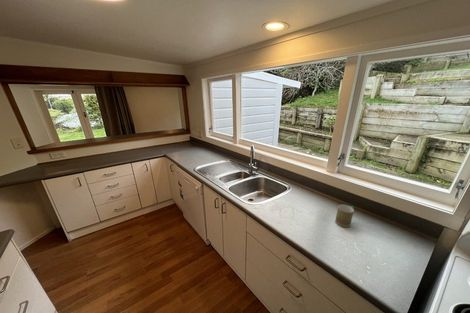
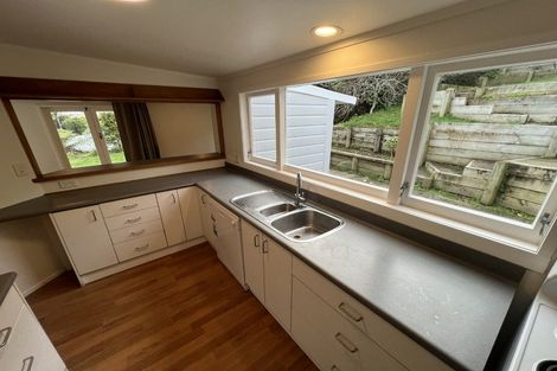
- mug [334,204,355,228]
